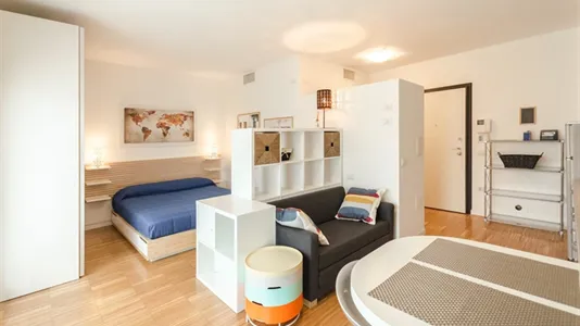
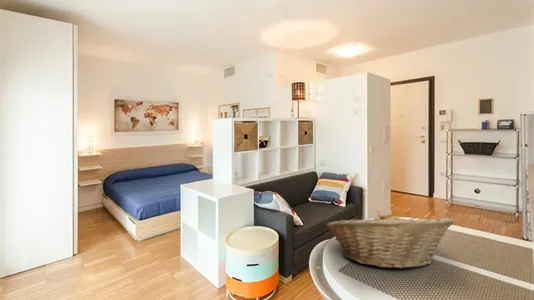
+ fruit basket [325,210,455,270]
